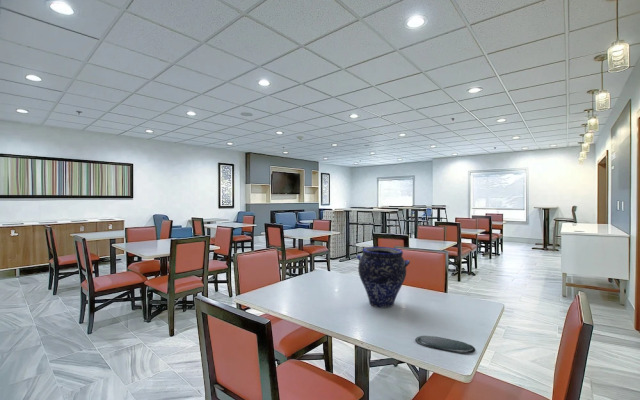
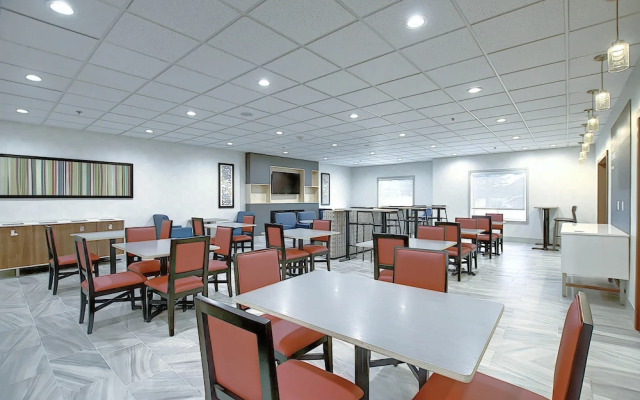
- oval tray [414,335,477,355]
- vase [356,246,411,309]
